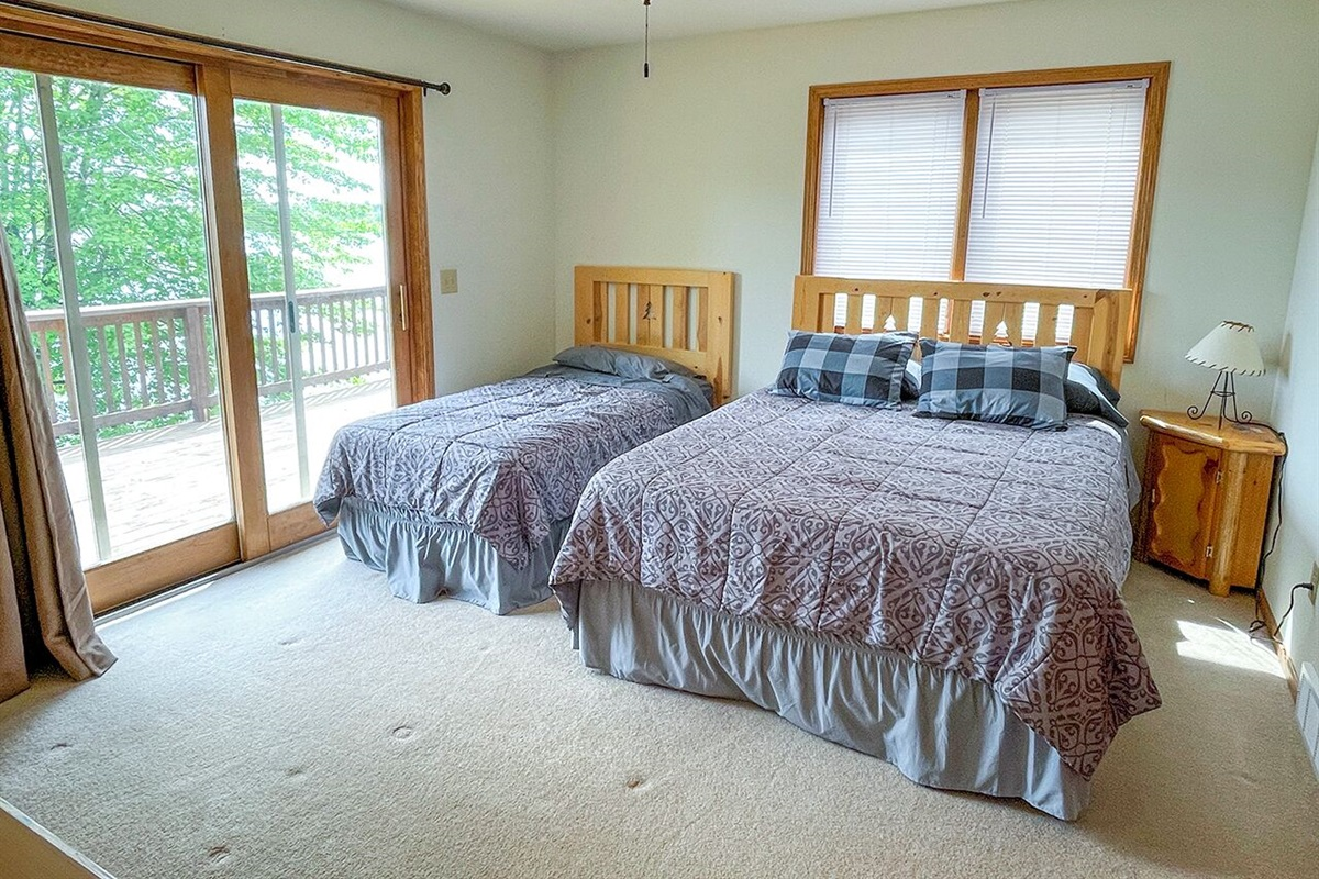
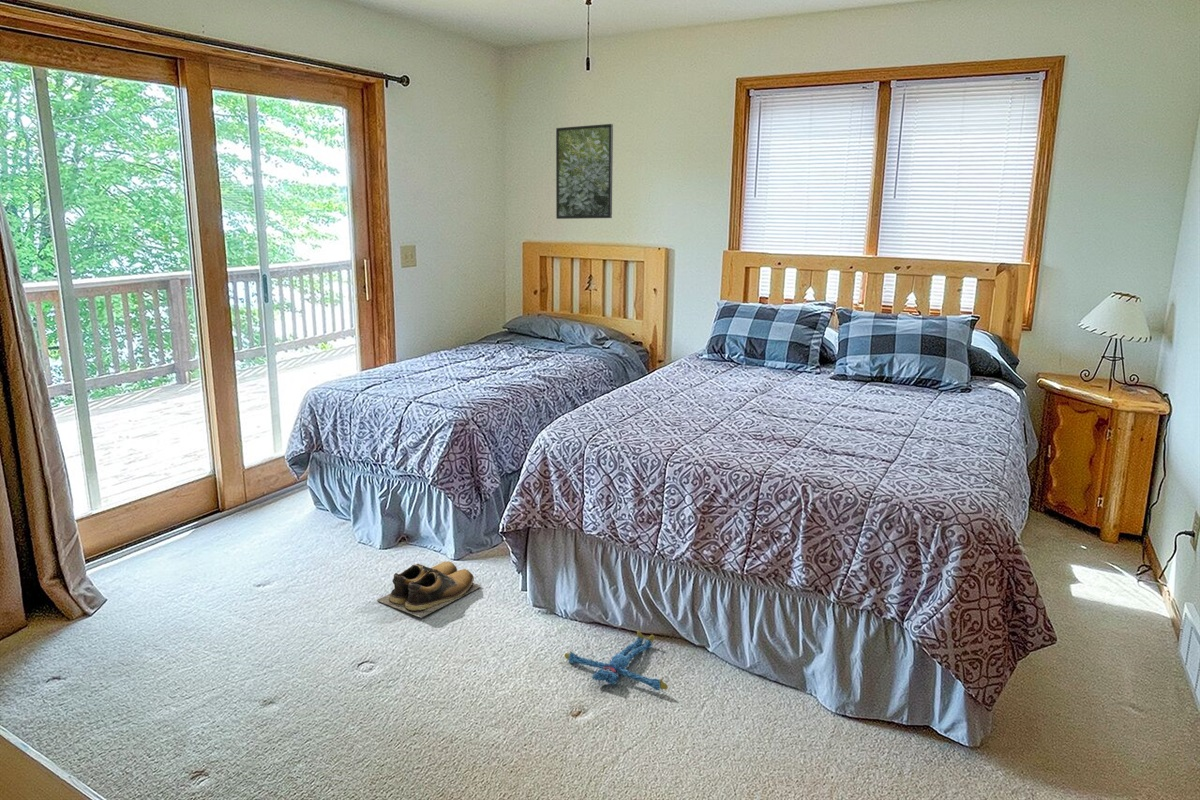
+ shoes [376,560,482,618]
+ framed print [555,123,614,220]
+ plush toy [564,630,669,692]
